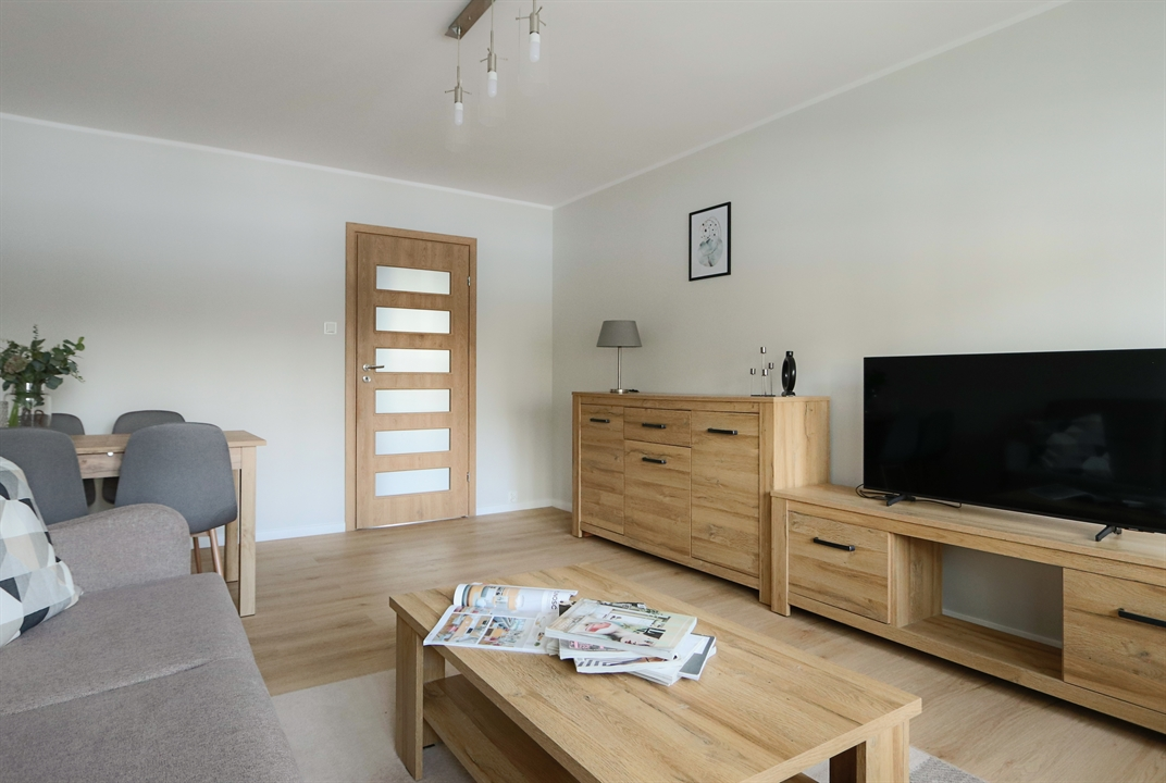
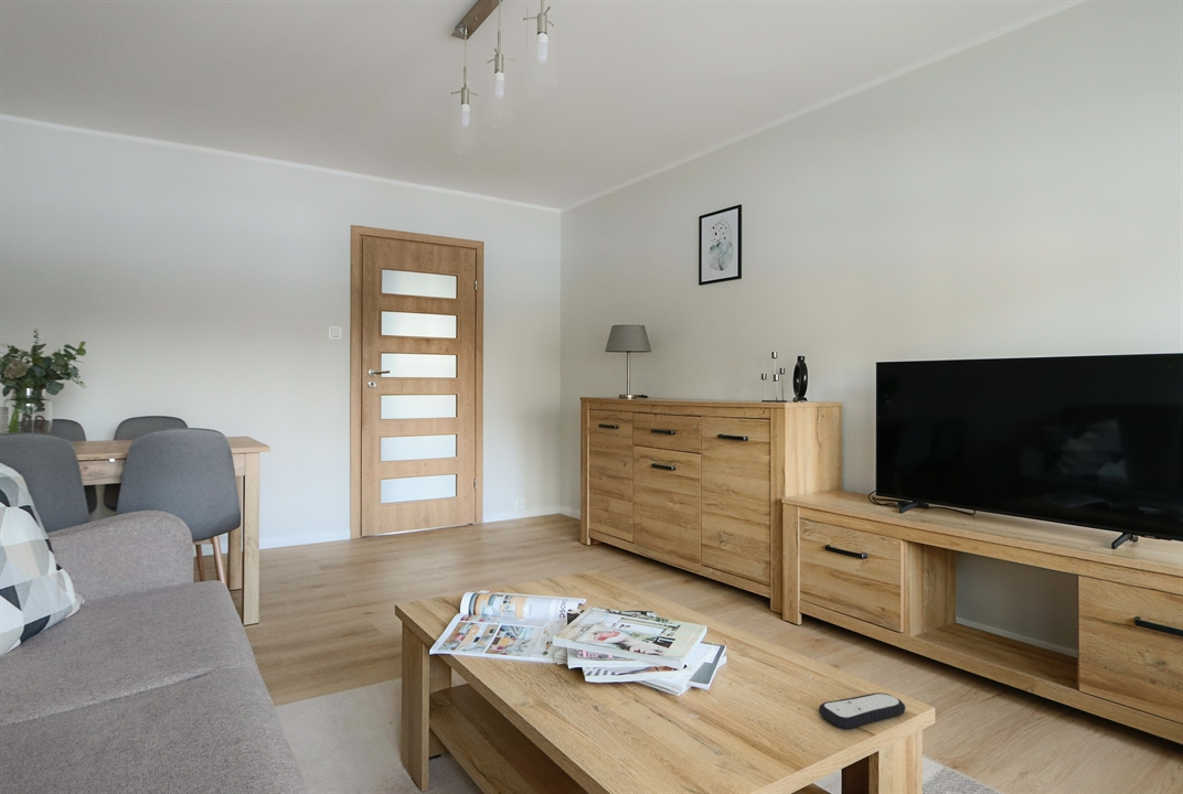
+ remote control [818,691,906,730]
